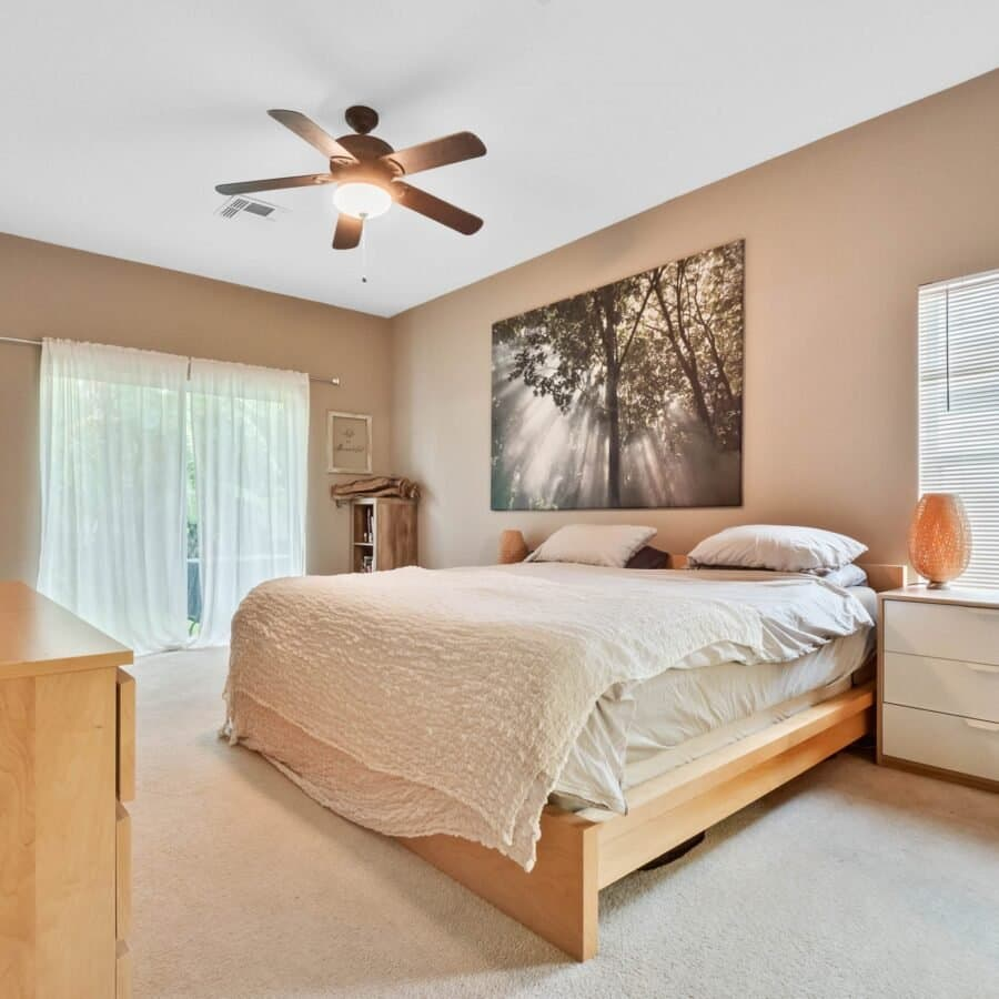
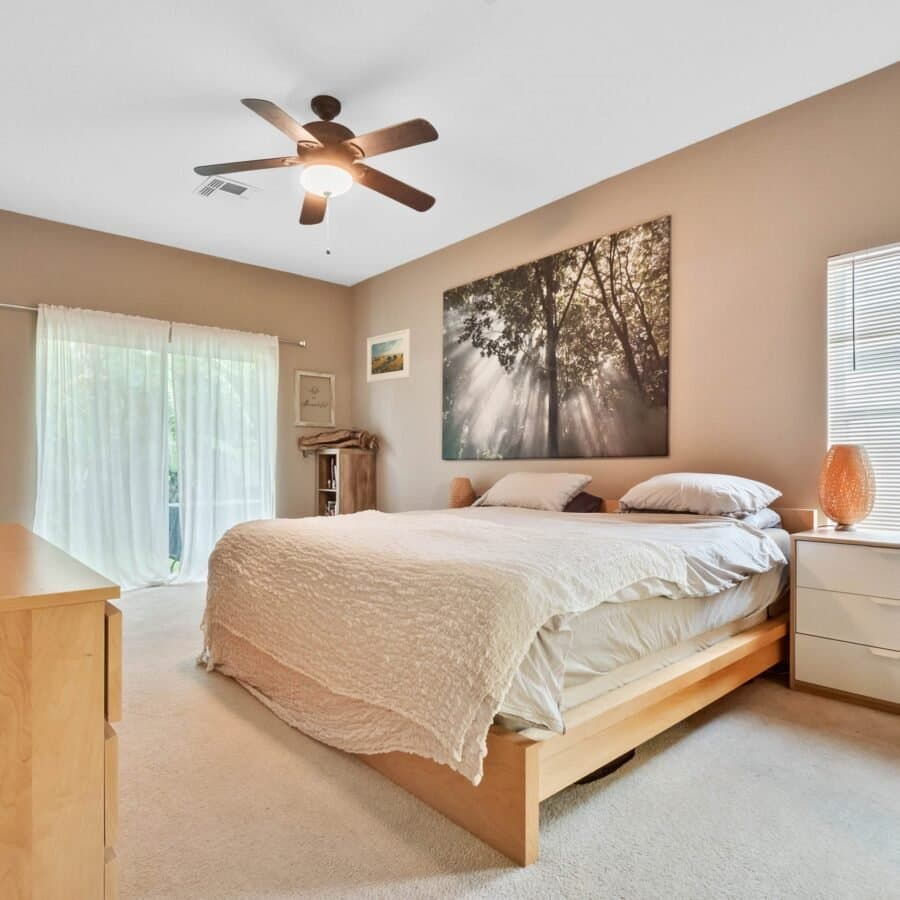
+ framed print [366,328,411,384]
